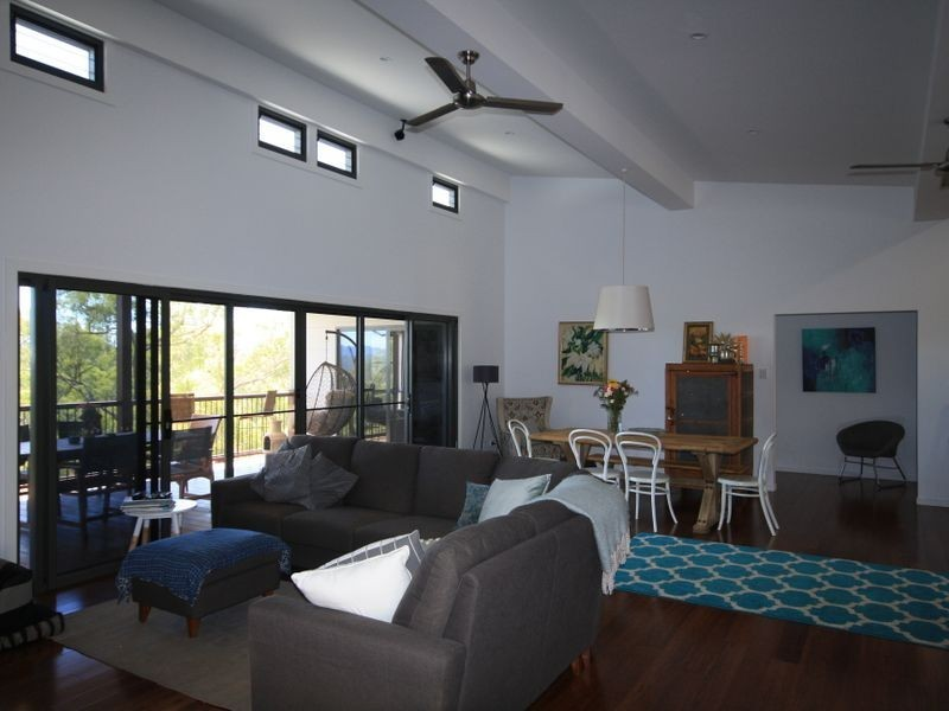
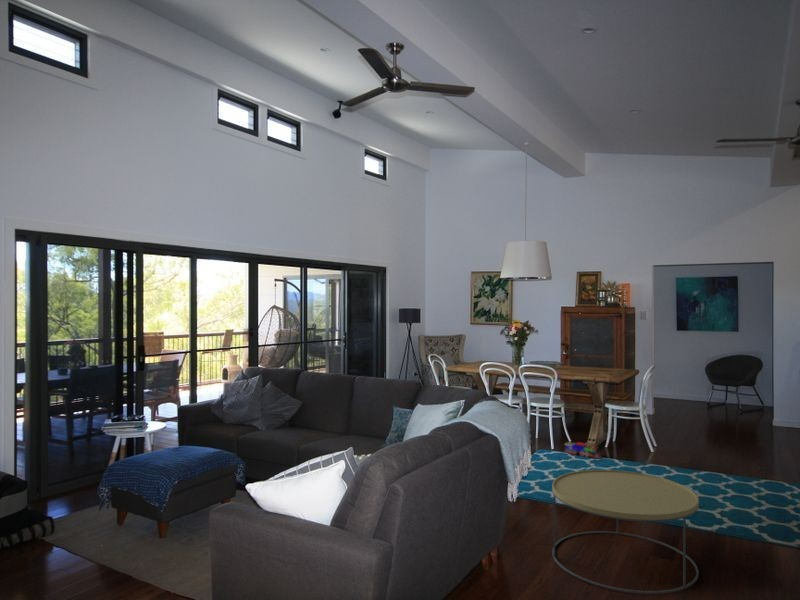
+ toy train [564,441,602,459]
+ coffee table [551,469,700,595]
